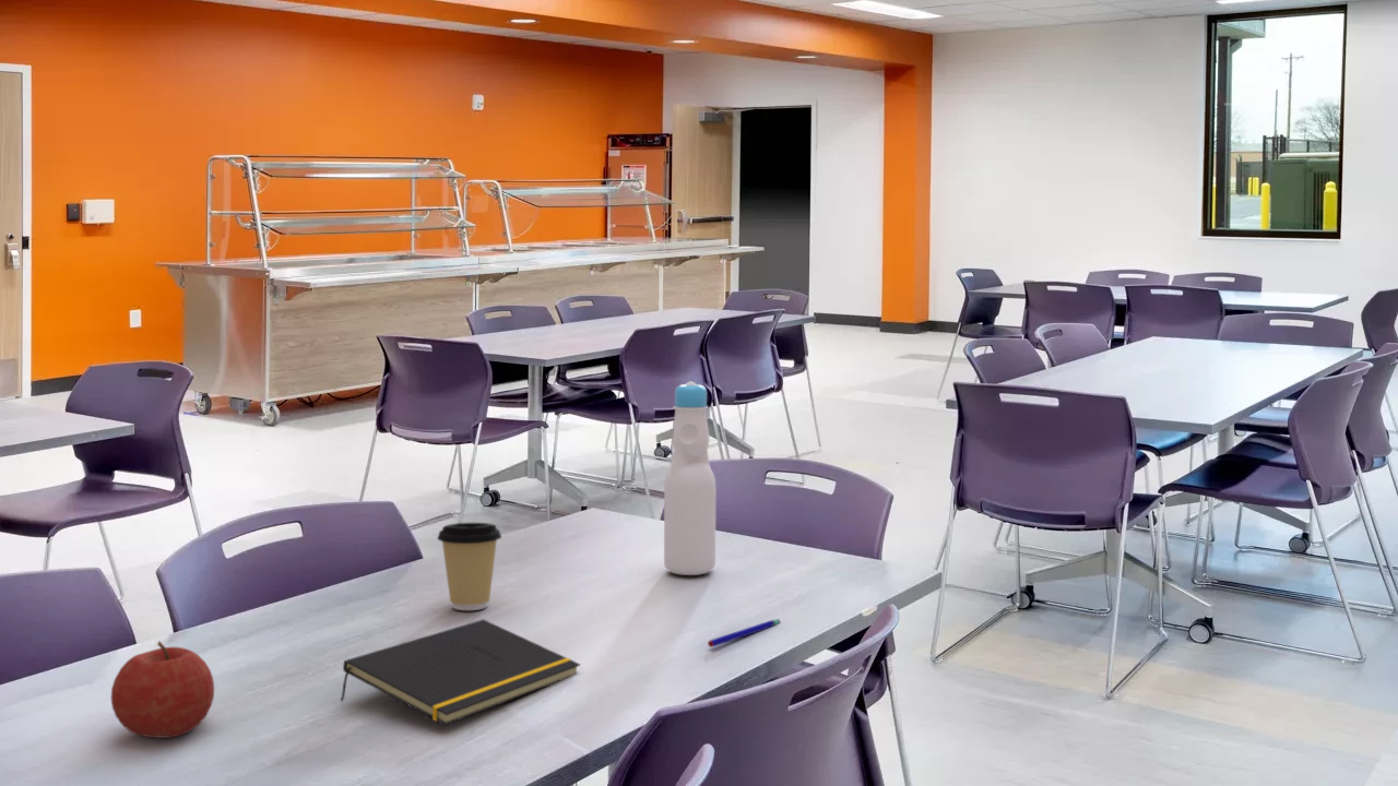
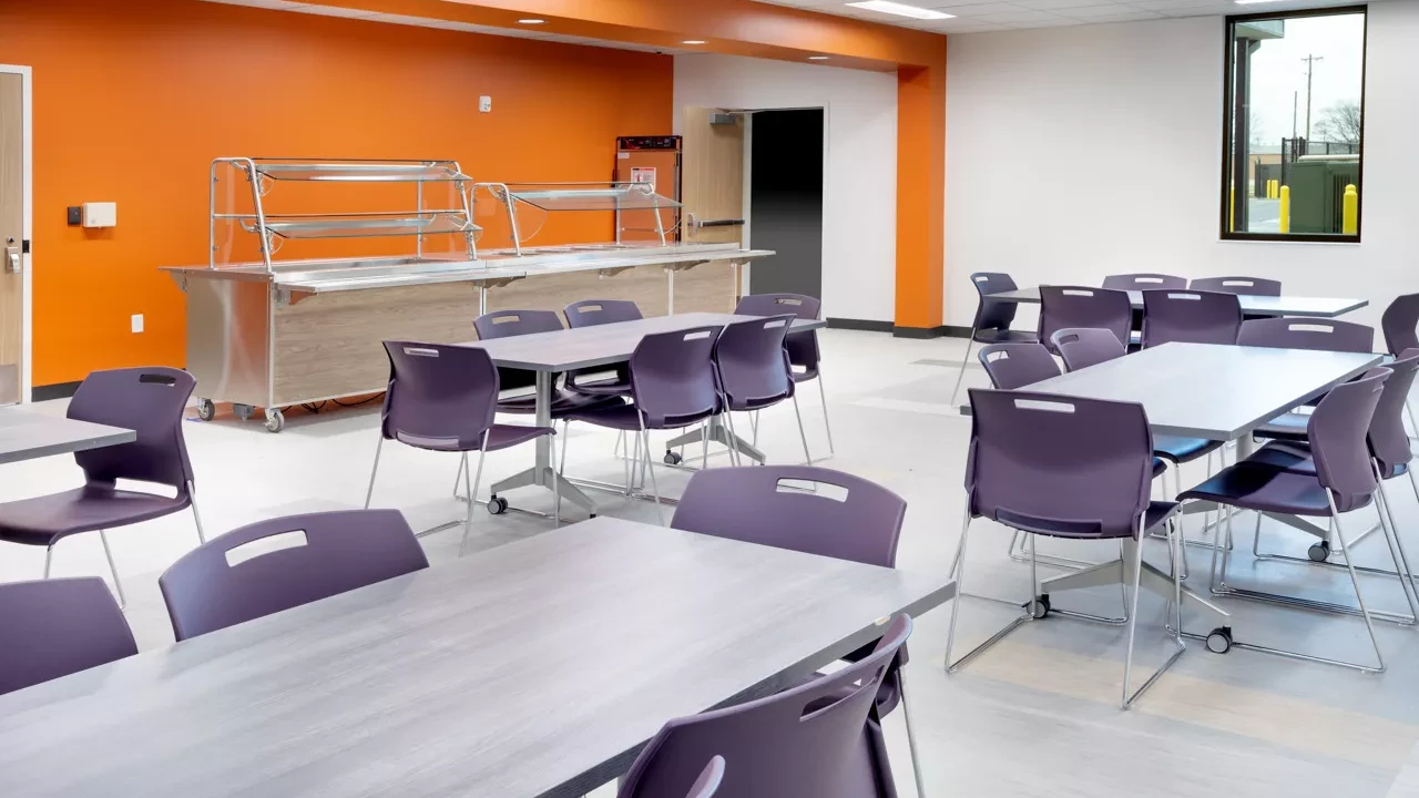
- coffee cup [437,522,502,611]
- notepad [340,618,581,726]
- pen [707,618,781,648]
- fruit [110,640,215,739]
- bottle [663,380,718,576]
